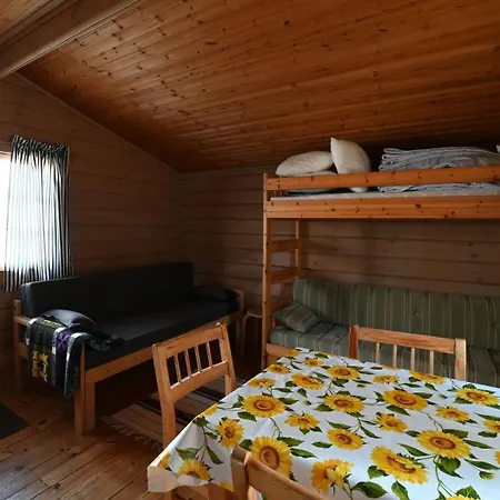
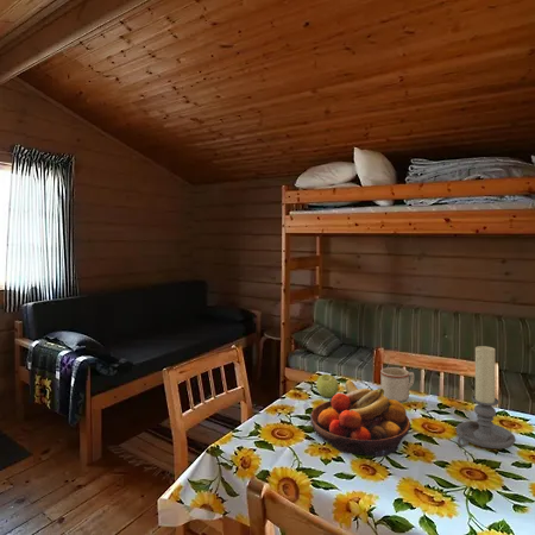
+ fruit bowl [309,378,413,458]
+ apple [315,373,339,398]
+ mug [379,366,415,403]
+ candle holder [455,345,517,449]
